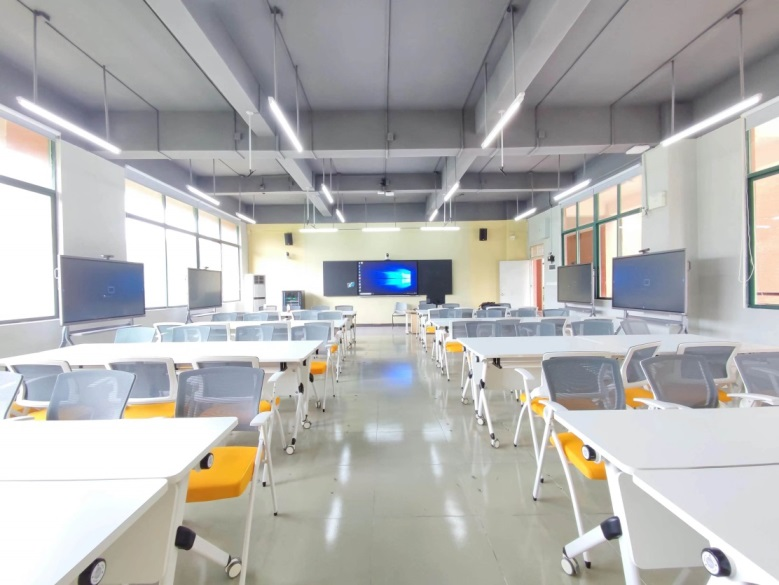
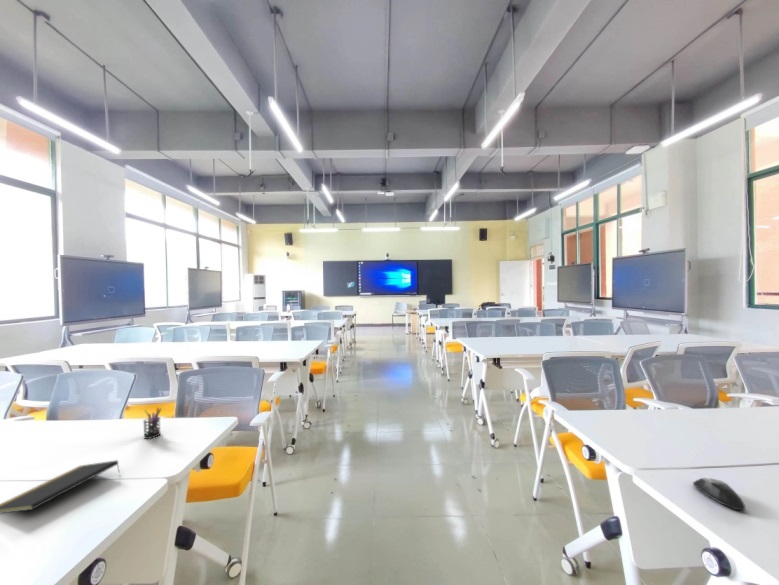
+ notepad [0,459,121,515]
+ mouse [692,476,747,511]
+ pen holder [142,407,163,440]
